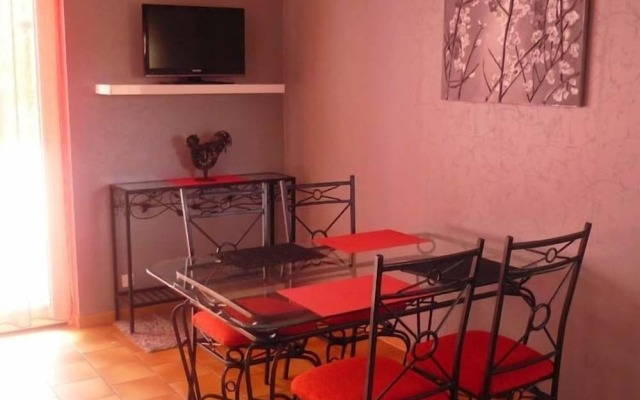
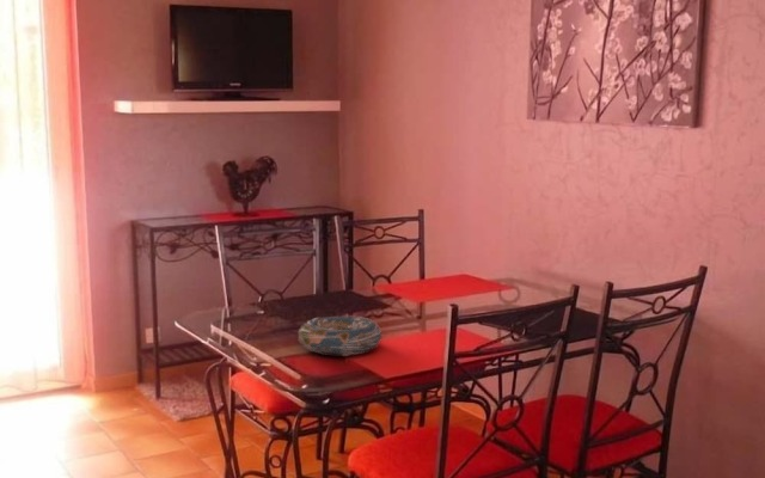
+ decorative bowl [296,314,382,357]
